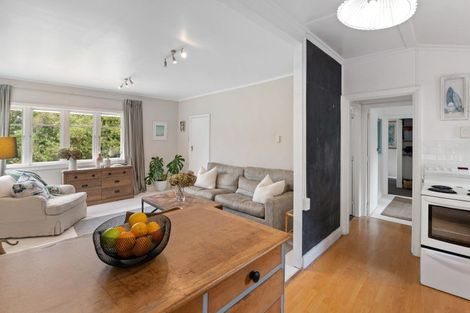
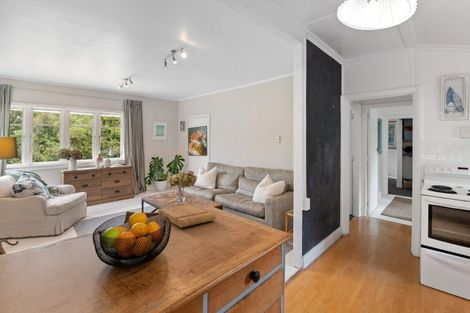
+ cutting board [157,203,217,229]
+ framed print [187,125,208,157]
